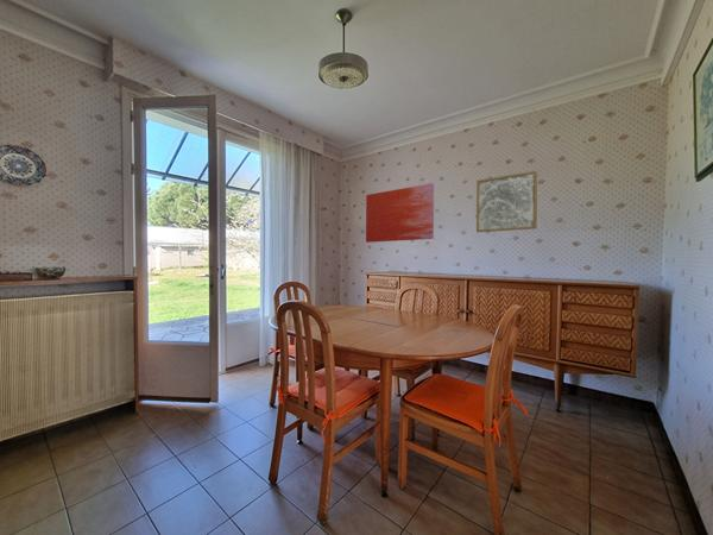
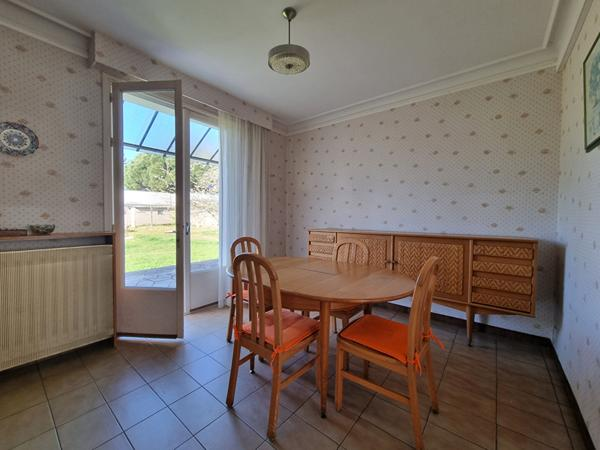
- wall art [475,170,538,233]
- wall art [365,182,435,244]
